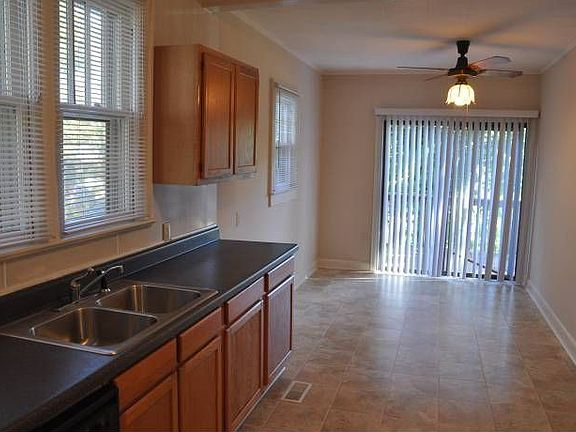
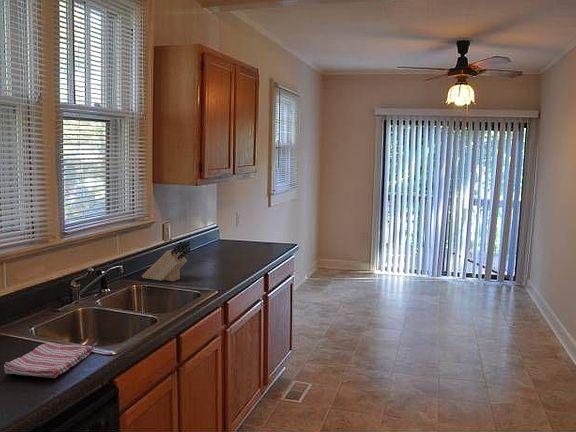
+ dish towel [3,342,95,379]
+ knife block [141,240,192,282]
